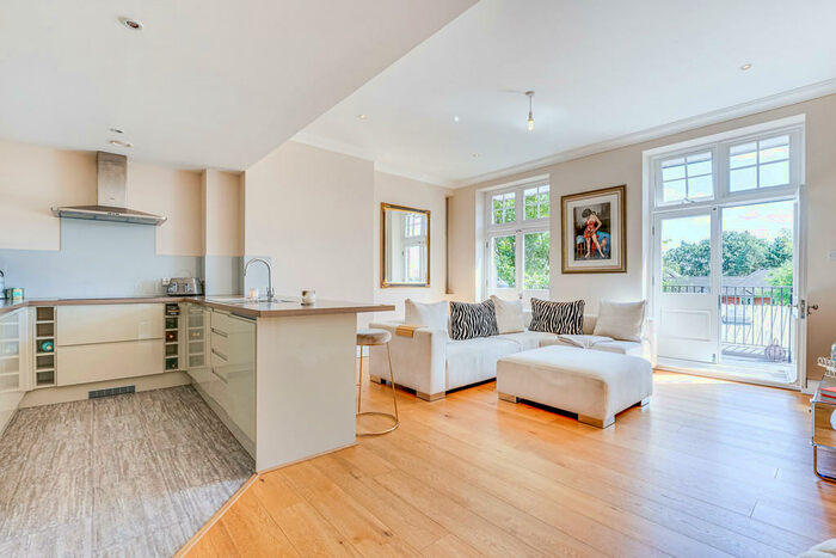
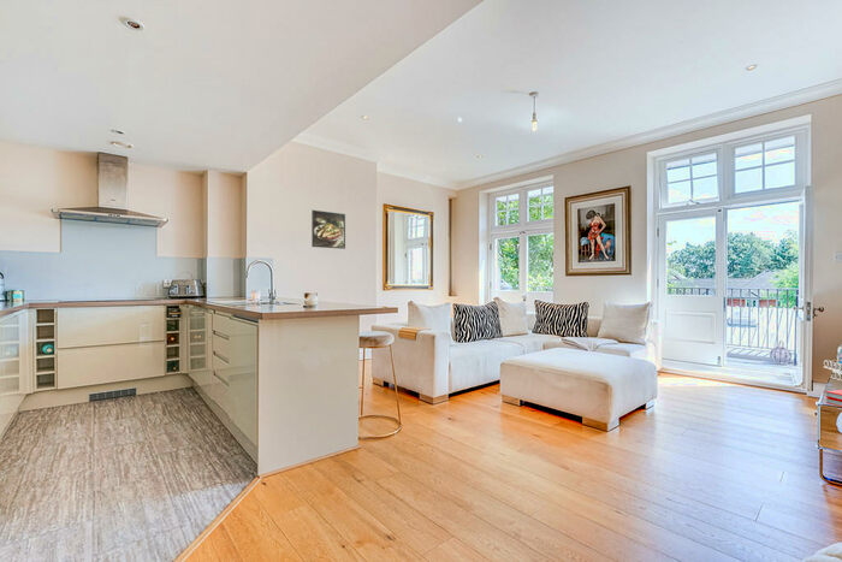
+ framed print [310,209,346,250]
